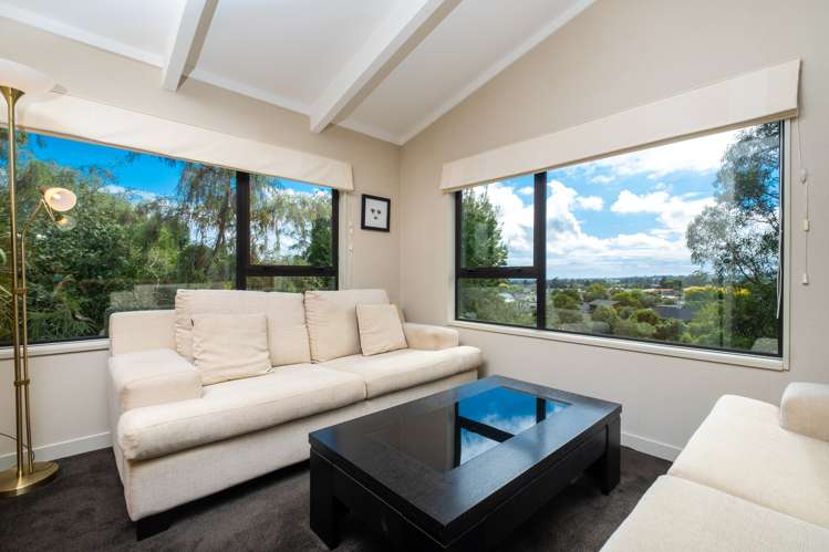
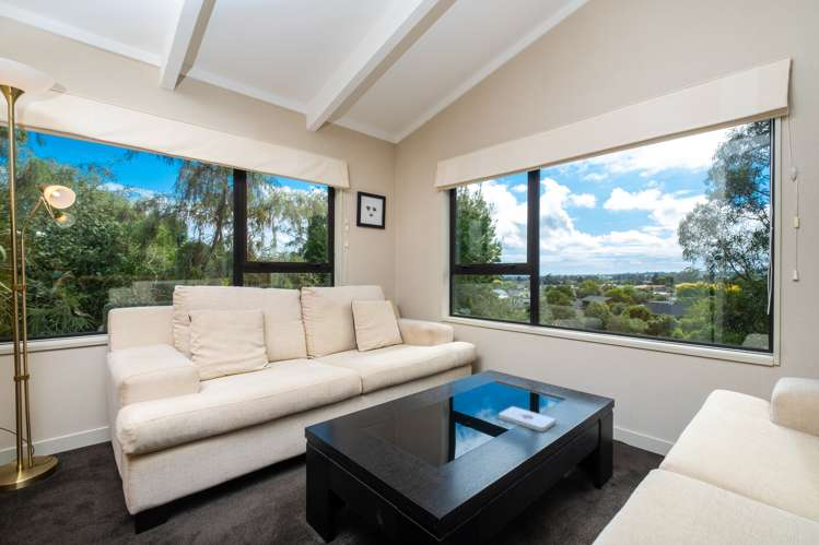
+ notepad [498,405,558,433]
